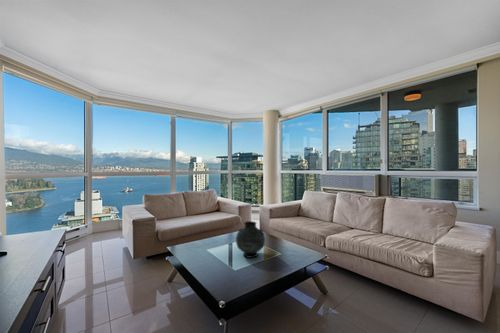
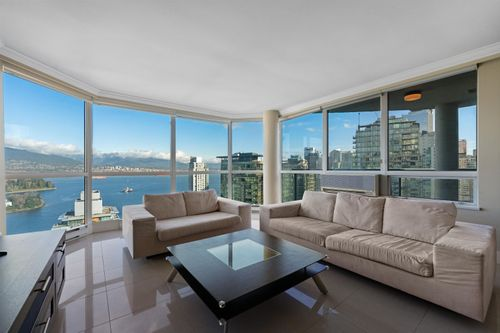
- vase [235,220,266,259]
